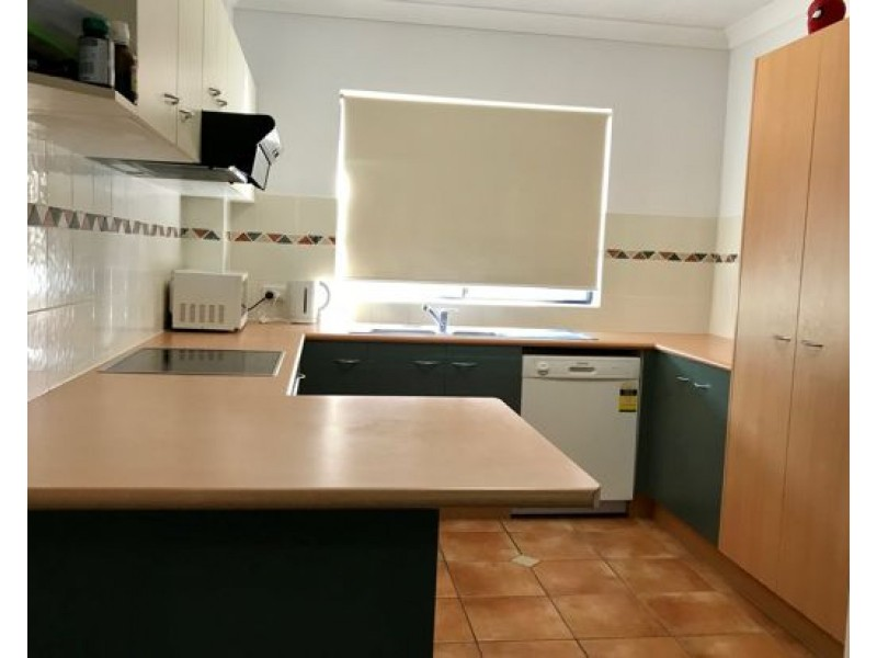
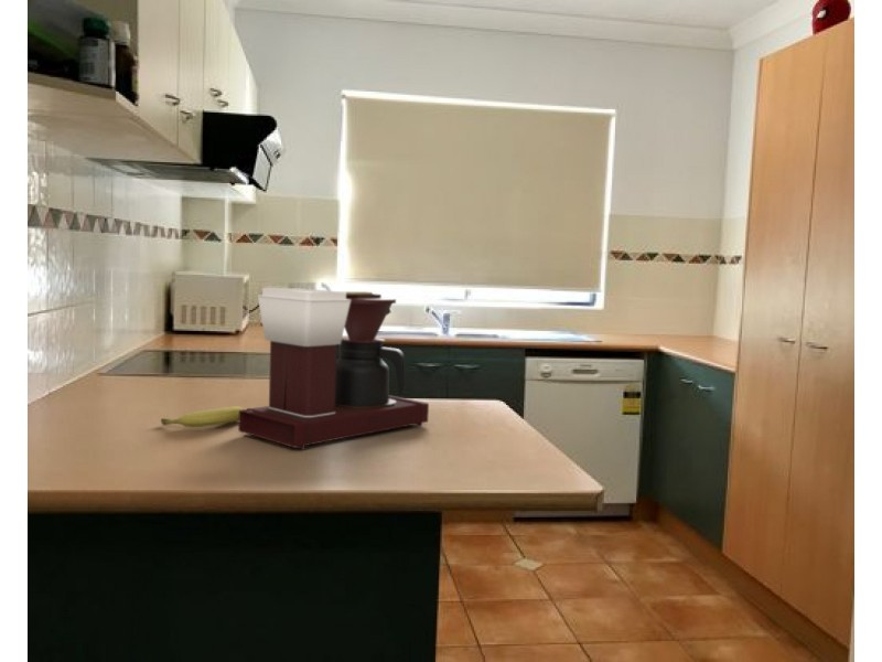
+ fruit [160,405,245,428]
+ coffee maker [237,287,430,450]
